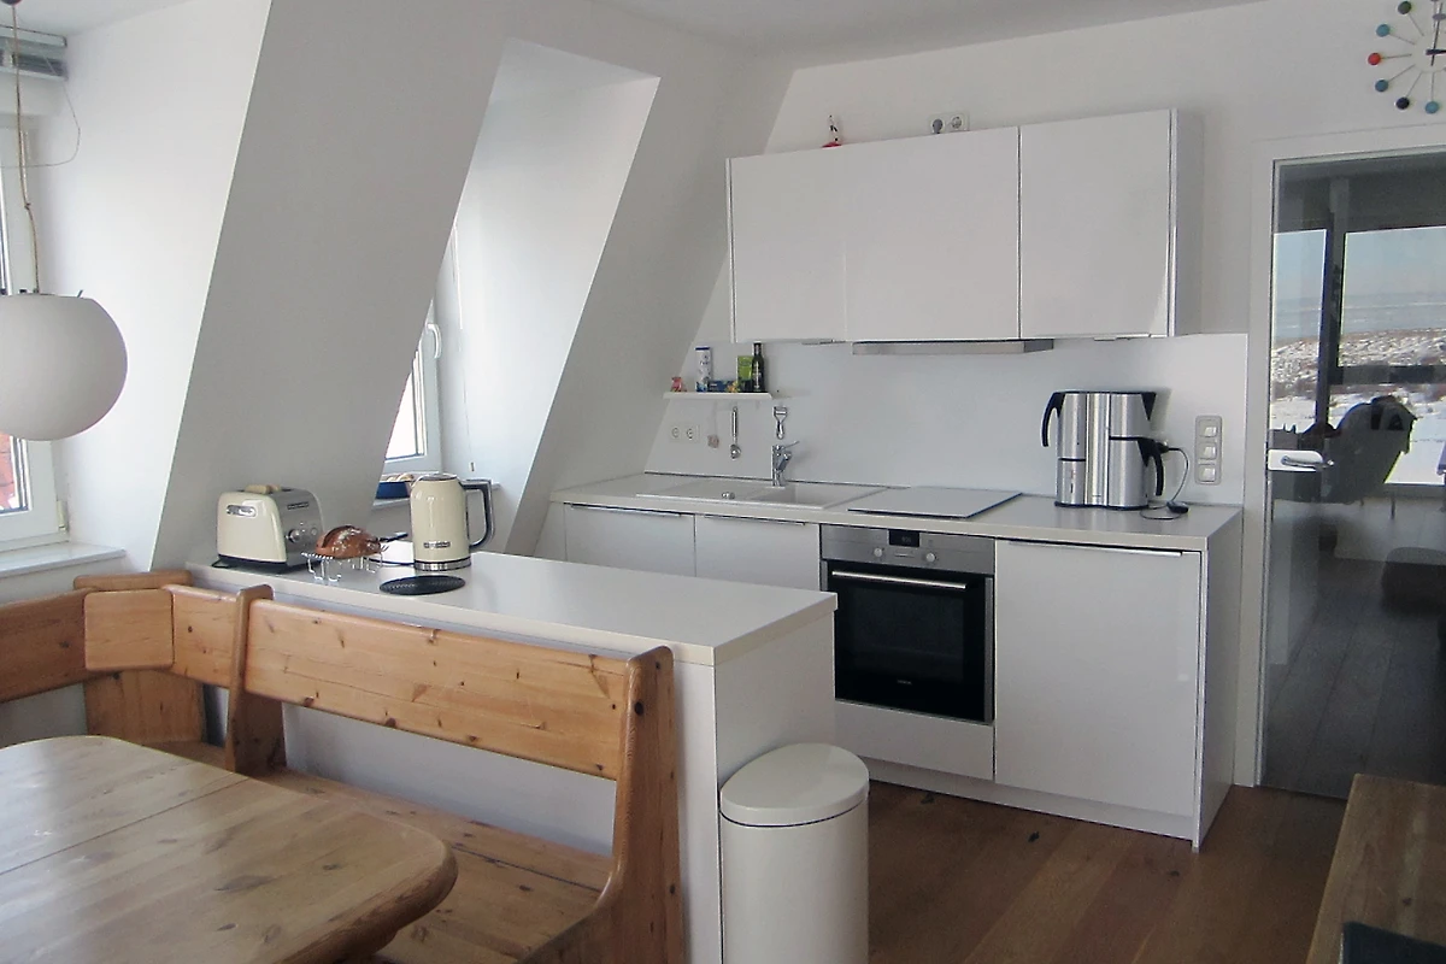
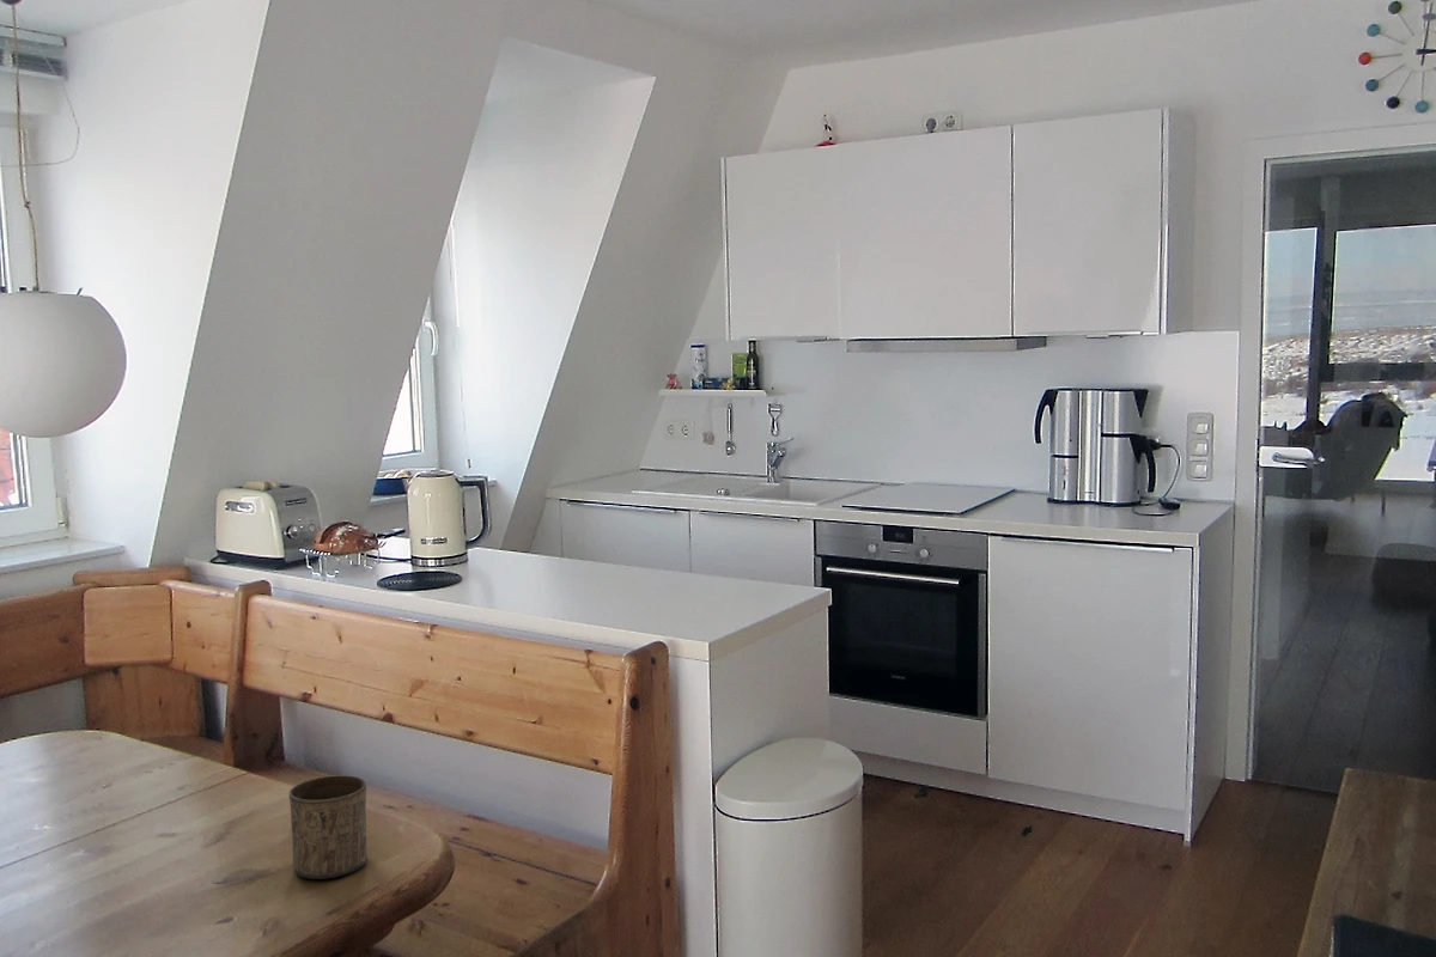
+ cup [288,774,369,880]
